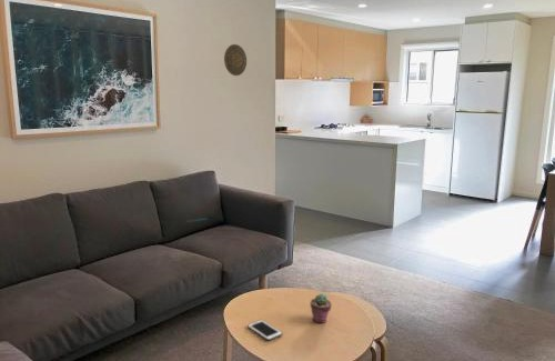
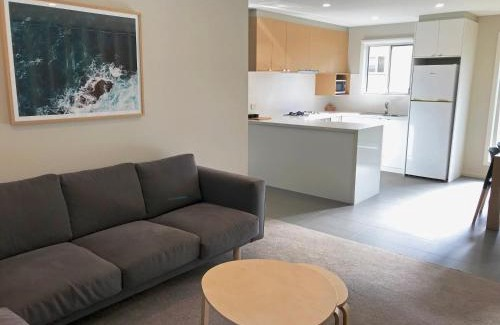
- decorative plate [223,43,248,77]
- cell phone [246,319,283,342]
- potted succulent [310,292,333,324]
